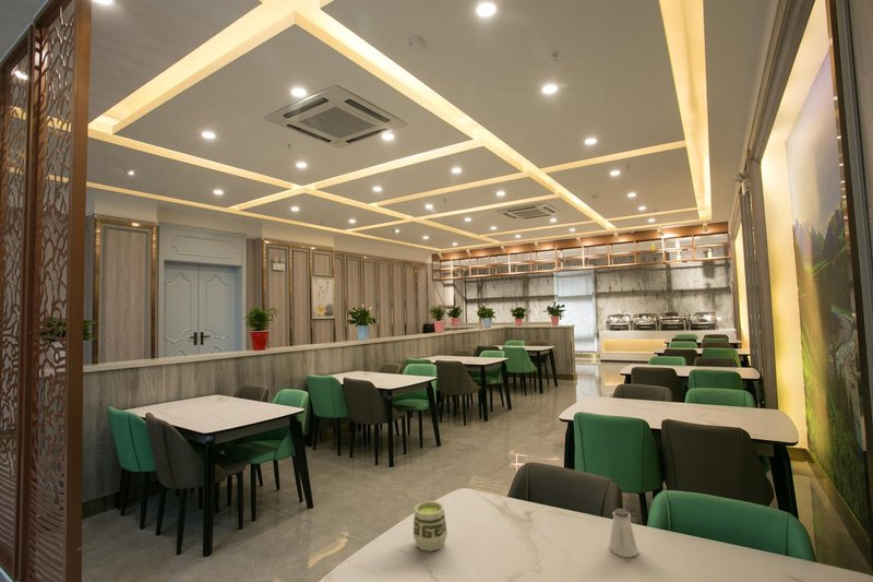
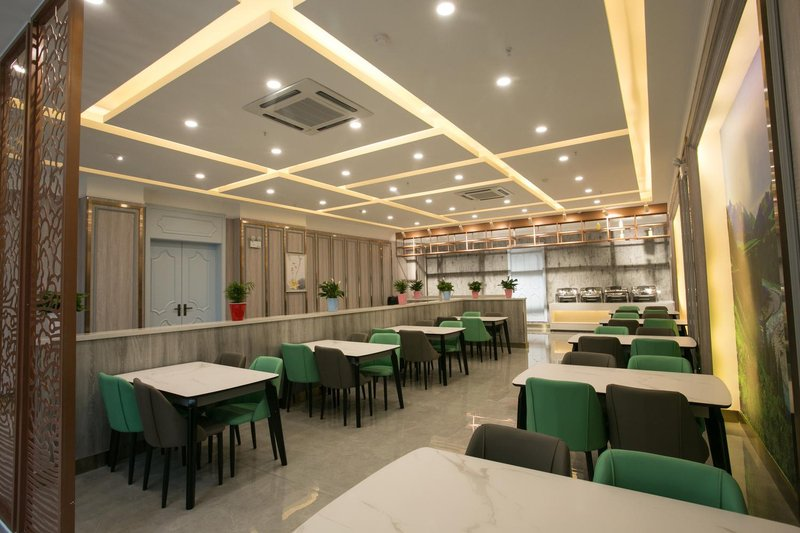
- cup [412,500,449,553]
- saltshaker [608,508,639,558]
